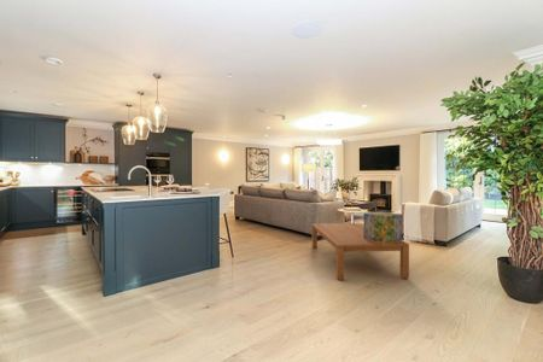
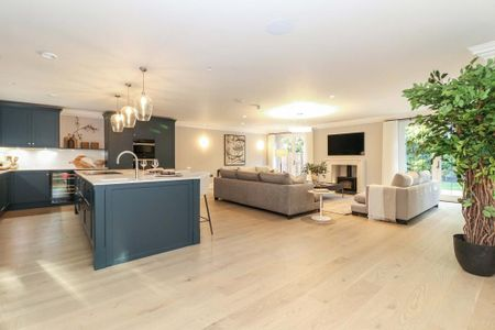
- coffee table [310,222,410,281]
- decorative cube [363,210,404,244]
